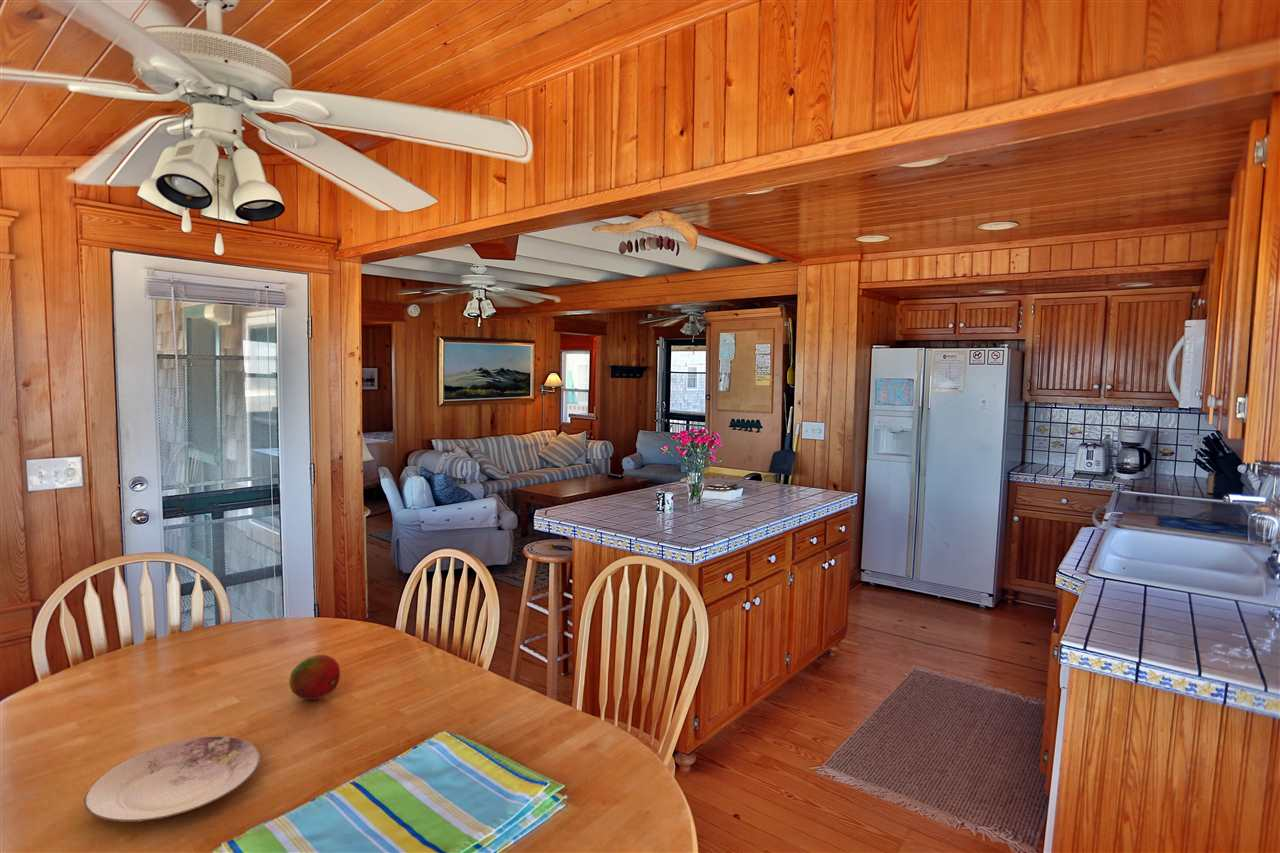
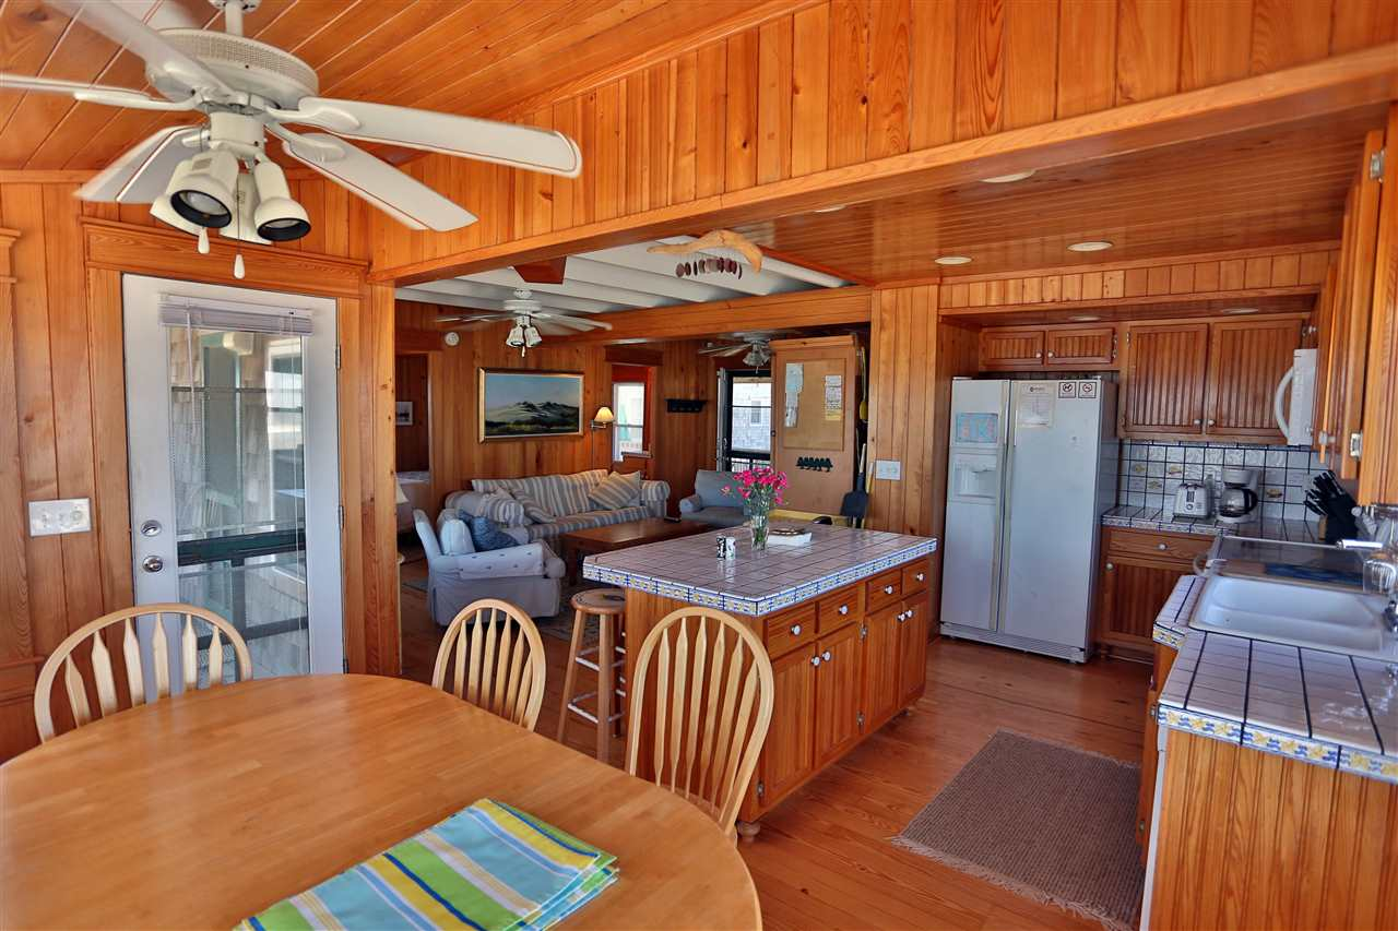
- plate [83,735,261,823]
- fruit [288,654,341,701]
